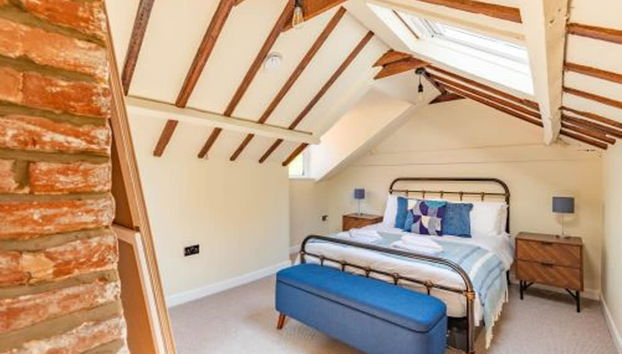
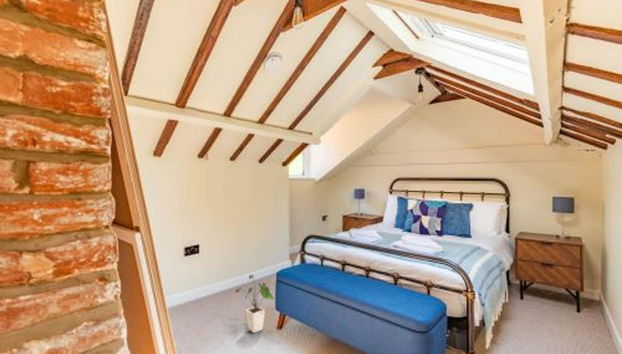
+ house plant [235,274,275,334]
